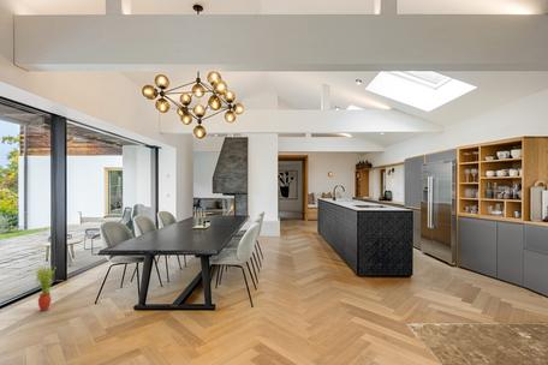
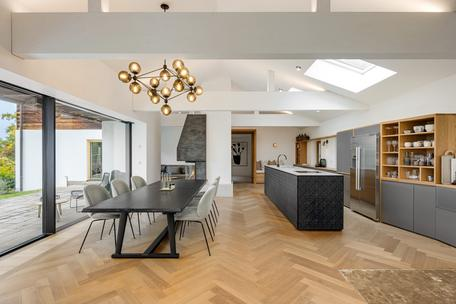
- potted plant [34,264,56,312]
